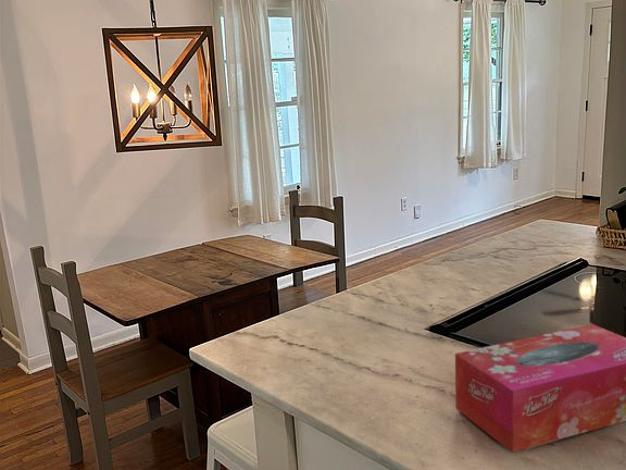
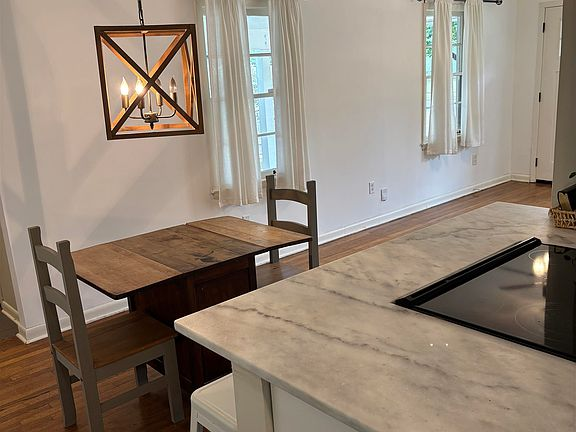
- tissue box [454,323,626,454]
